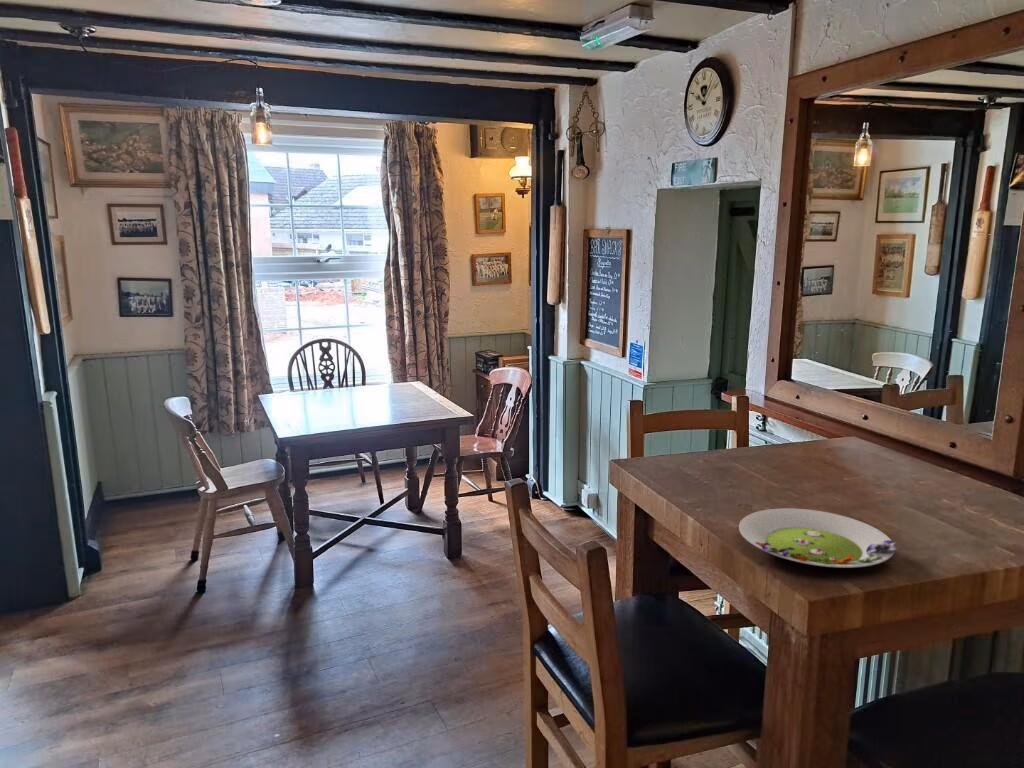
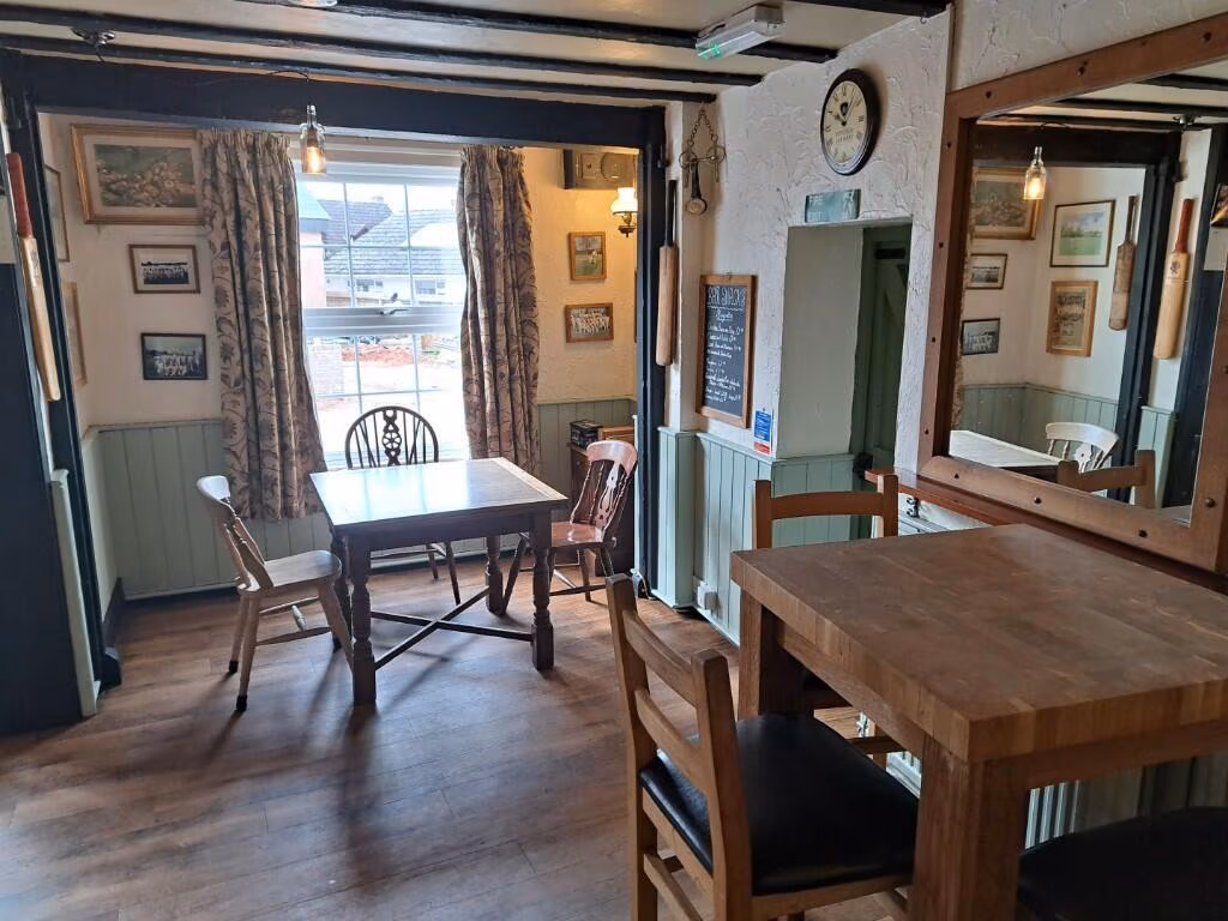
- salad plate [738,508,898,569]
